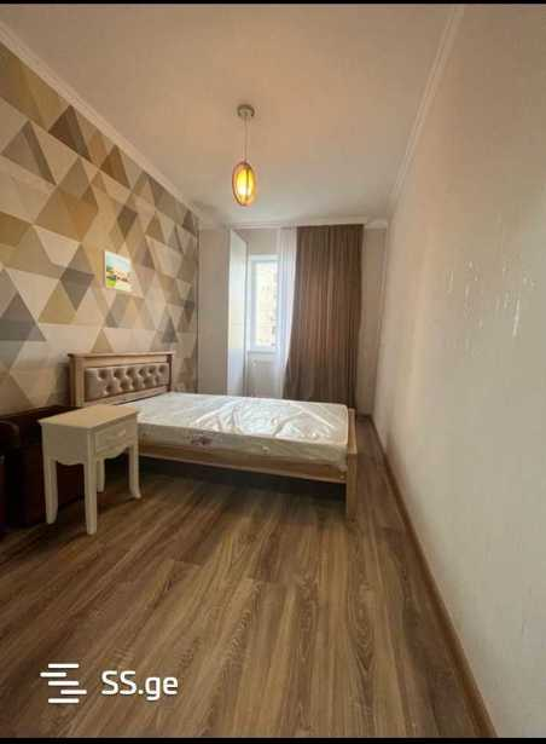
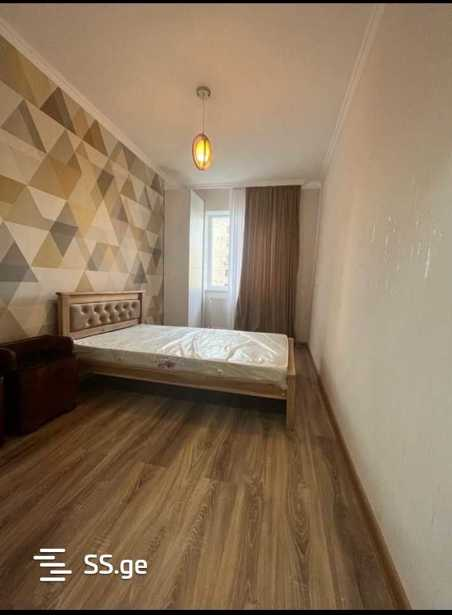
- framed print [101,249,132,293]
- nightstand [36,403,144,536]
